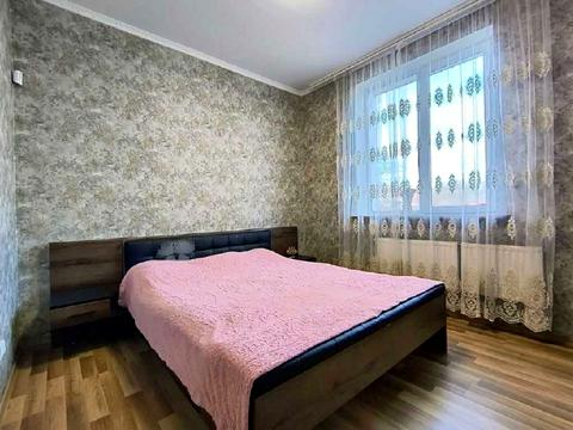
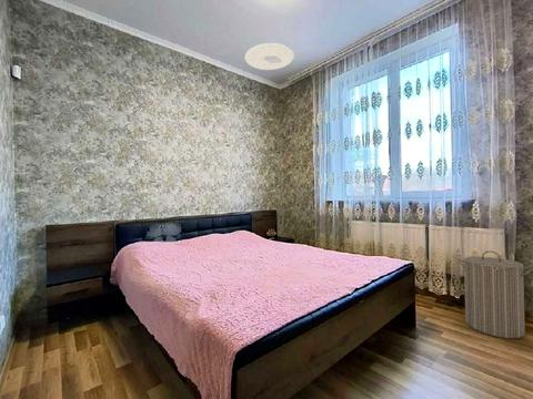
+ laundry hamper [457,249,533,339]
+ ceiling light [244,42,295,71]
